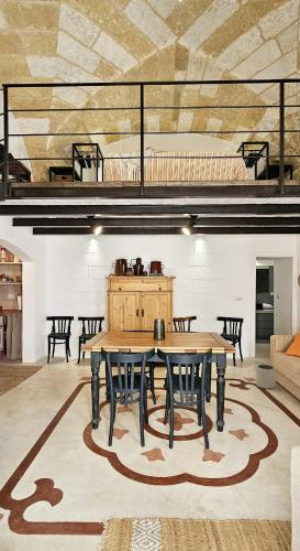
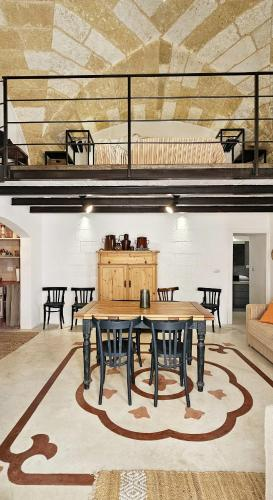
- plant pot [255,364,276,390]
